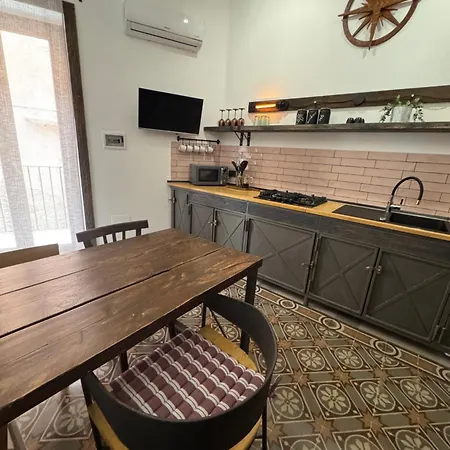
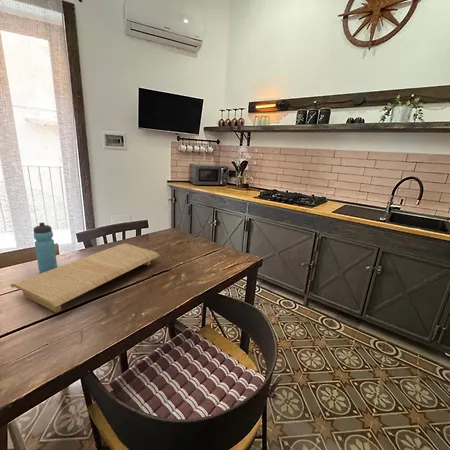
+ water bottle [33,222,58,274]
+ cutting board [10,242,161,313]
